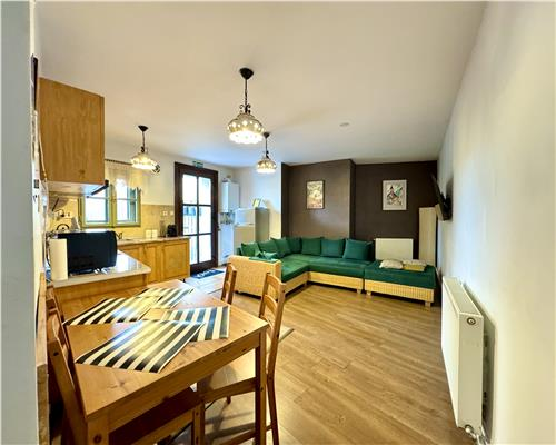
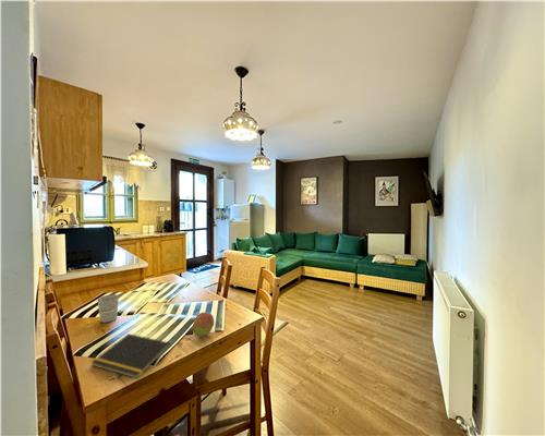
+ fruit [192,311,215,338]
+ cup [97,293,120,324]
+ notepad [90,332,171,379]
